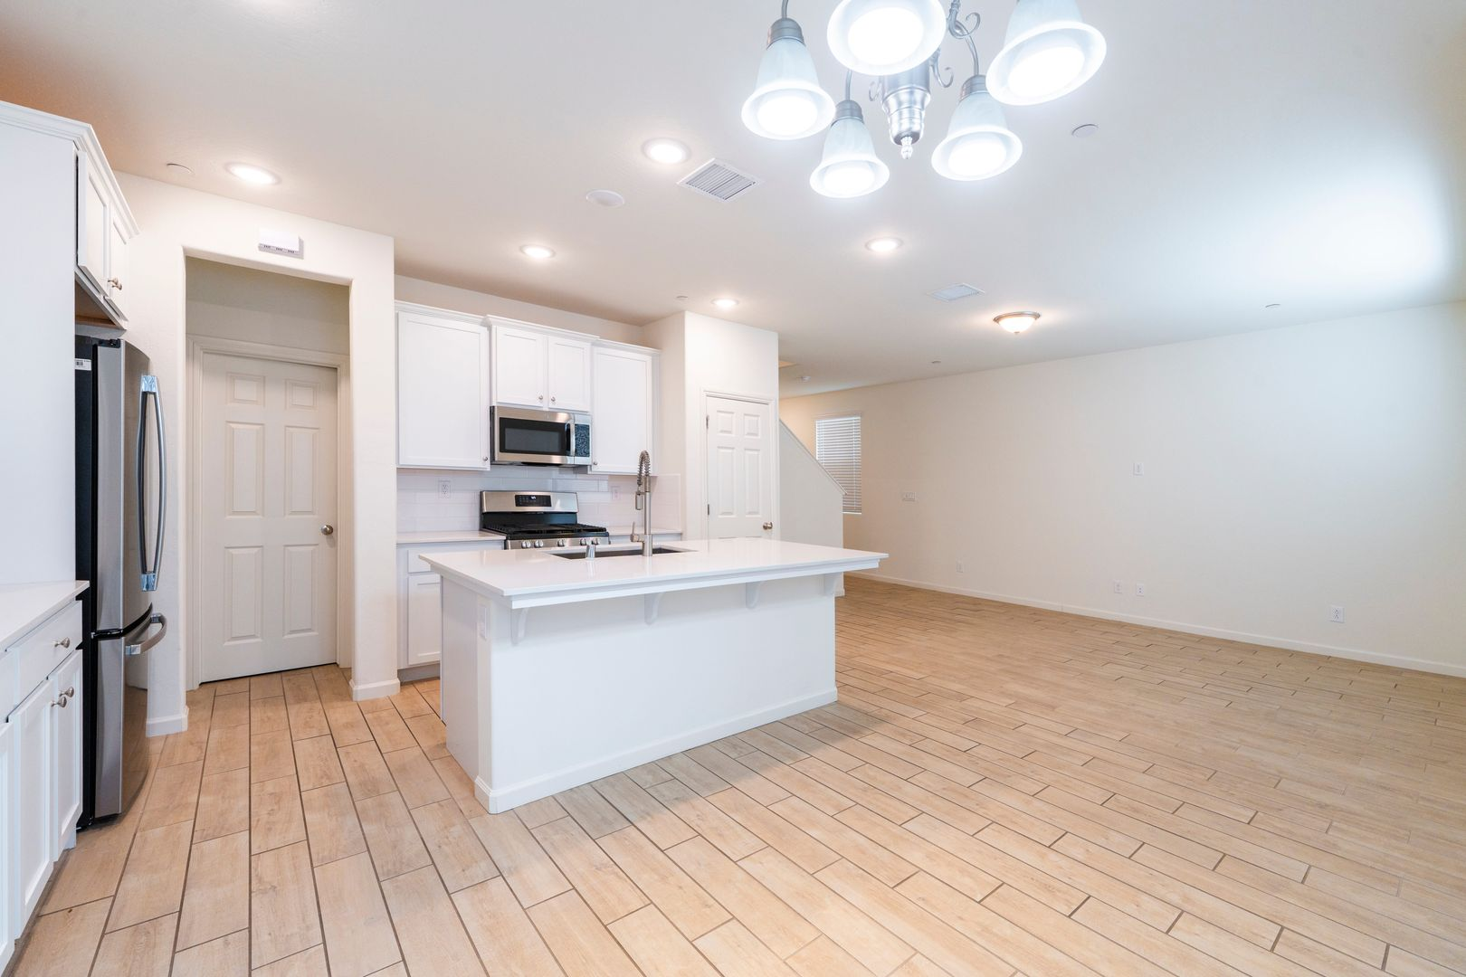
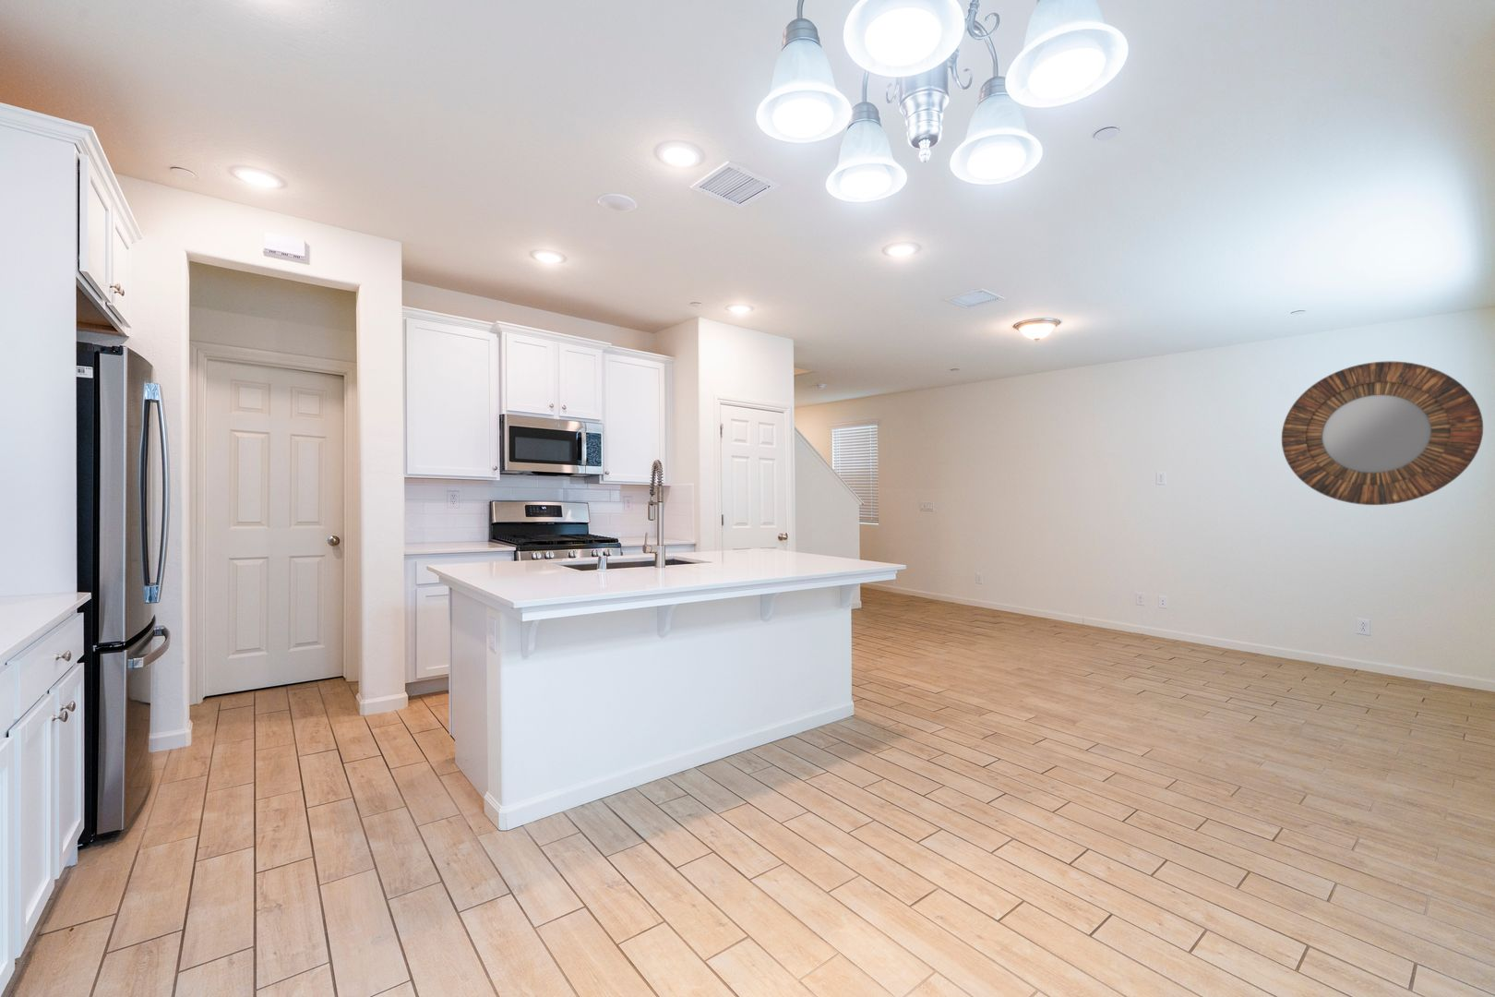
+ home mirror [1281,361,1484,506]
